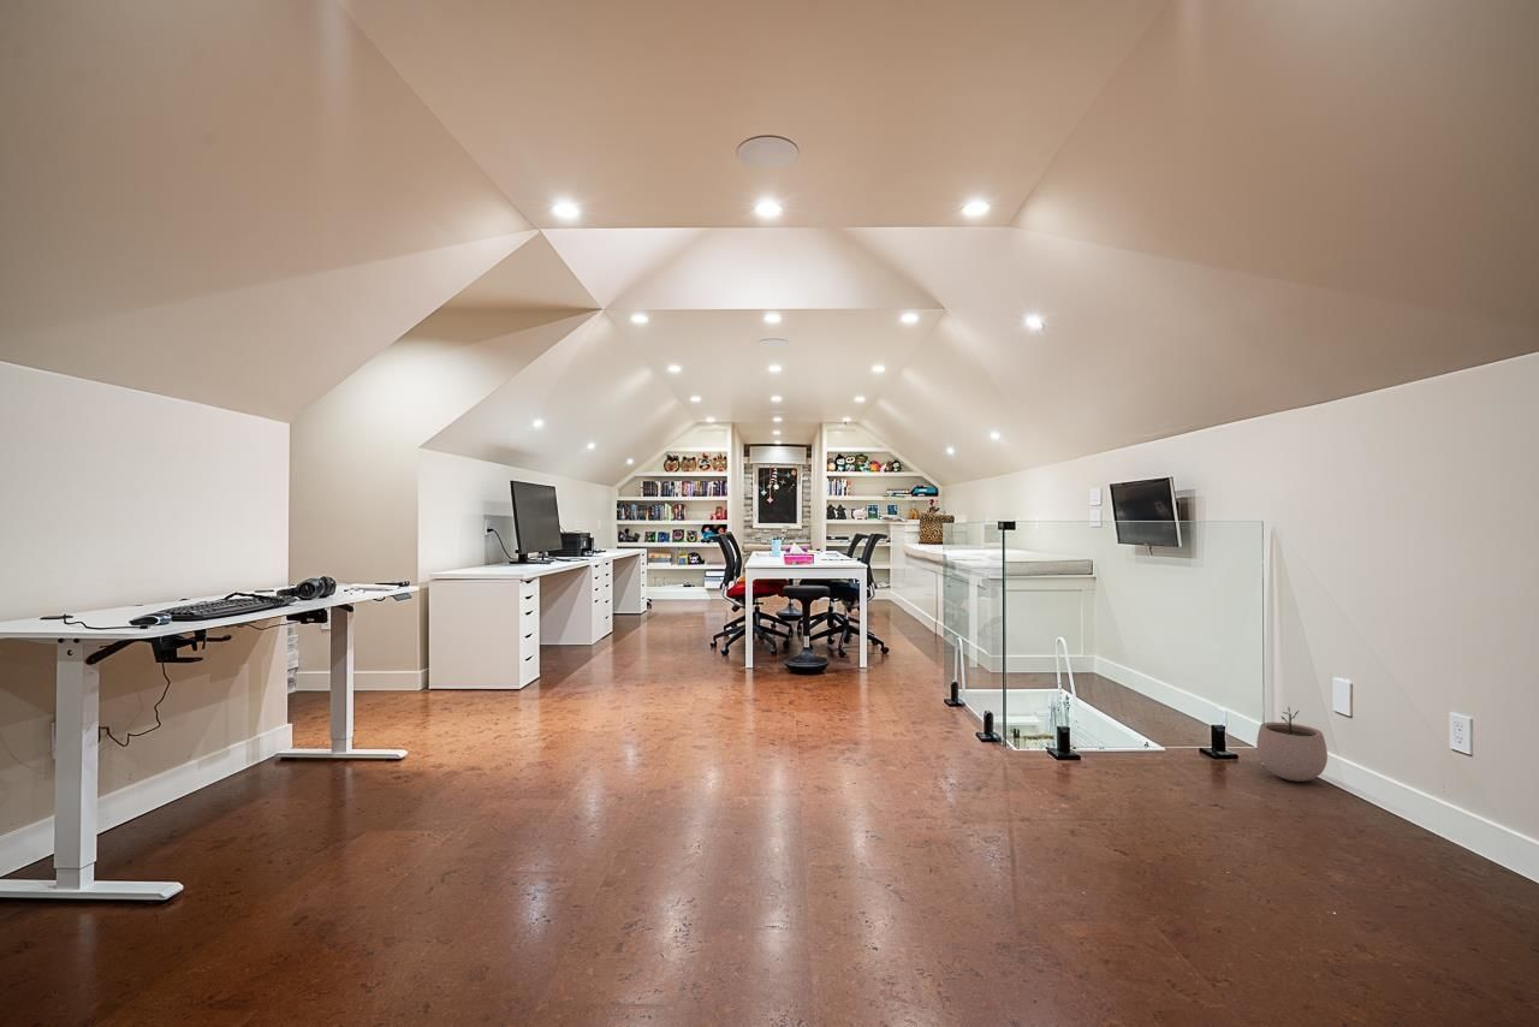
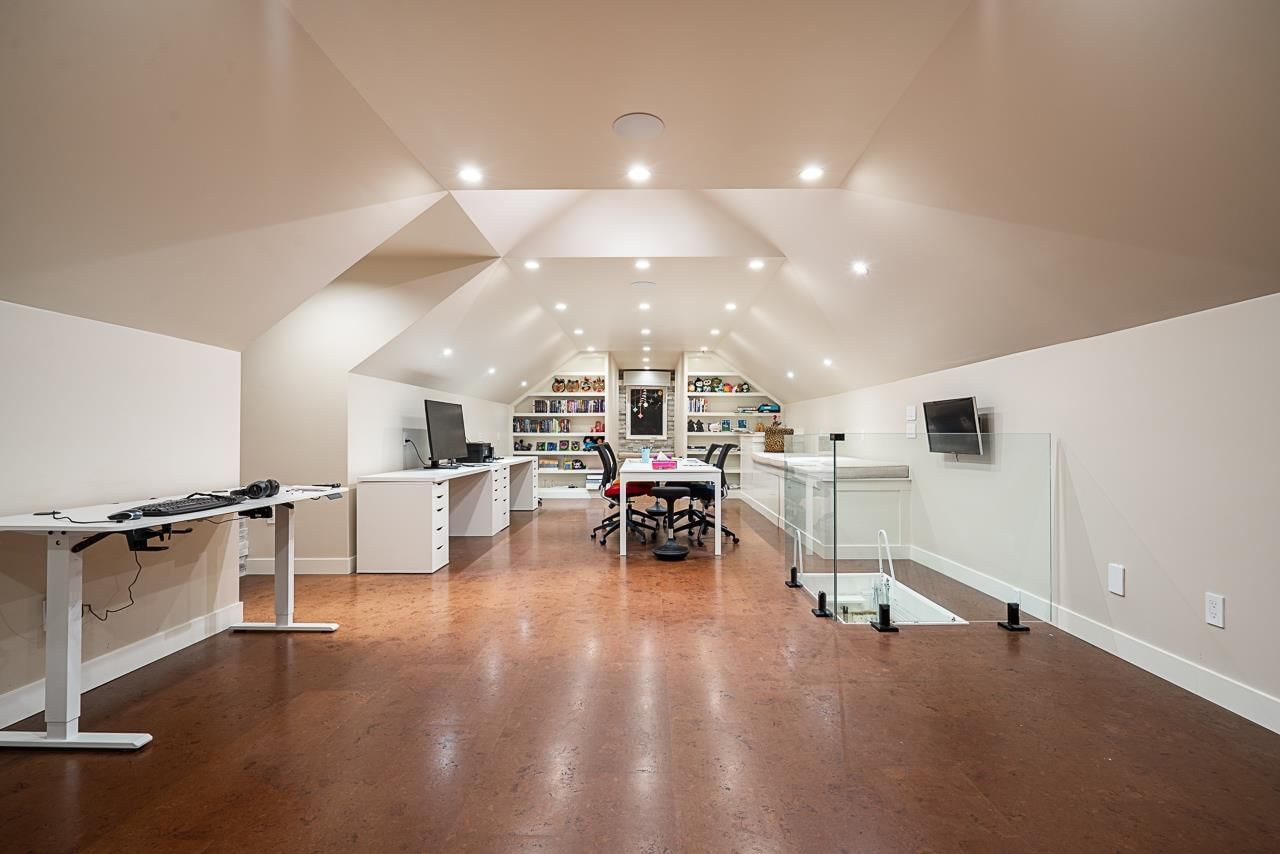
- plant pot [1255,707,1329,783]
